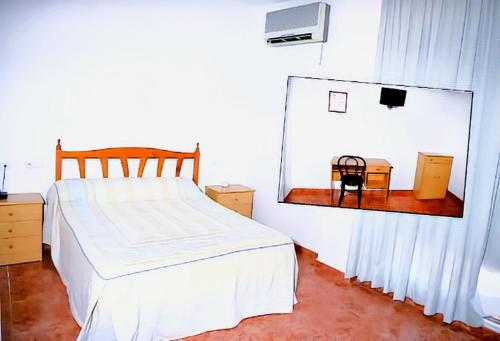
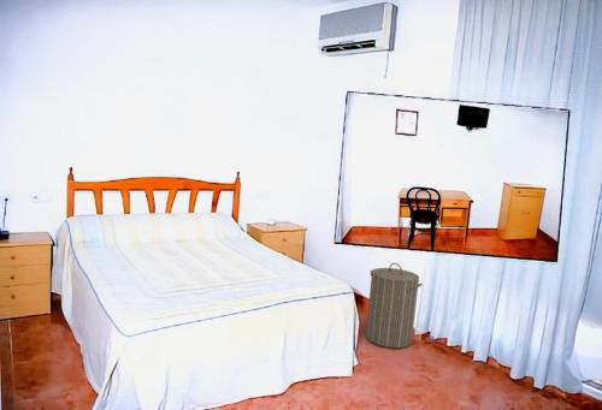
+ laundry hamper [365,262,424,349]
